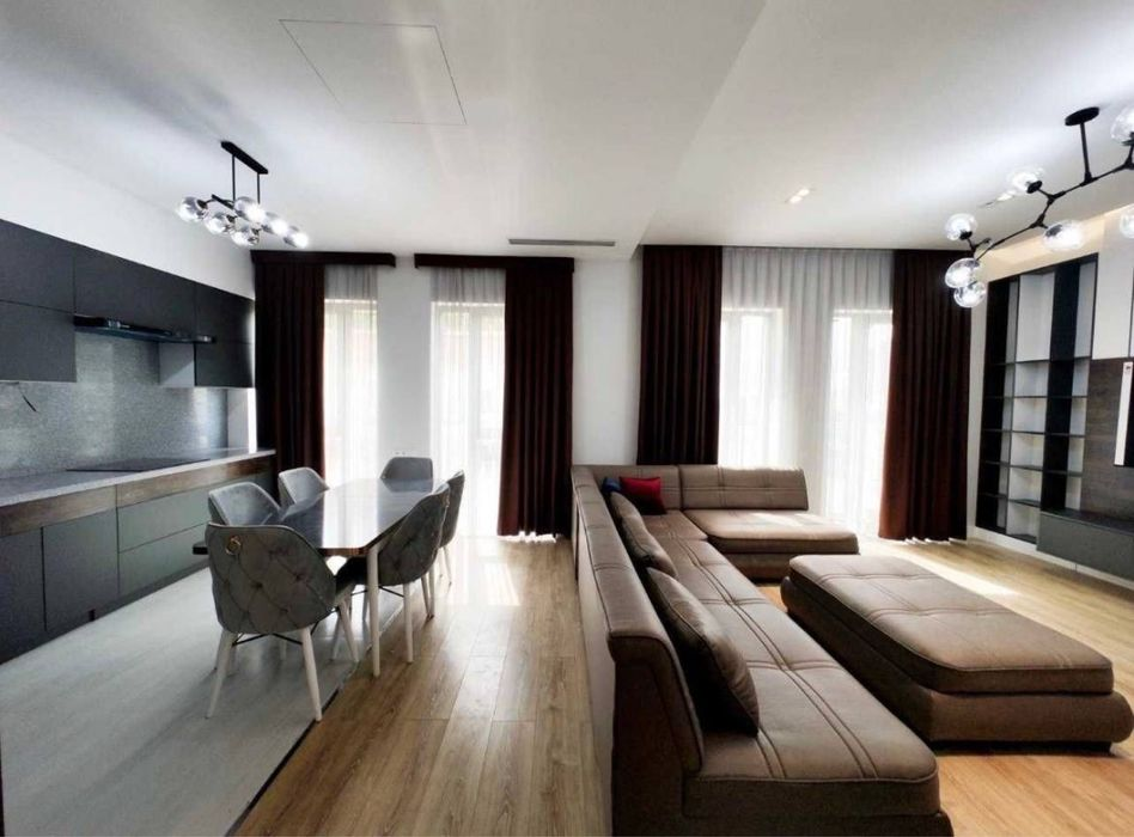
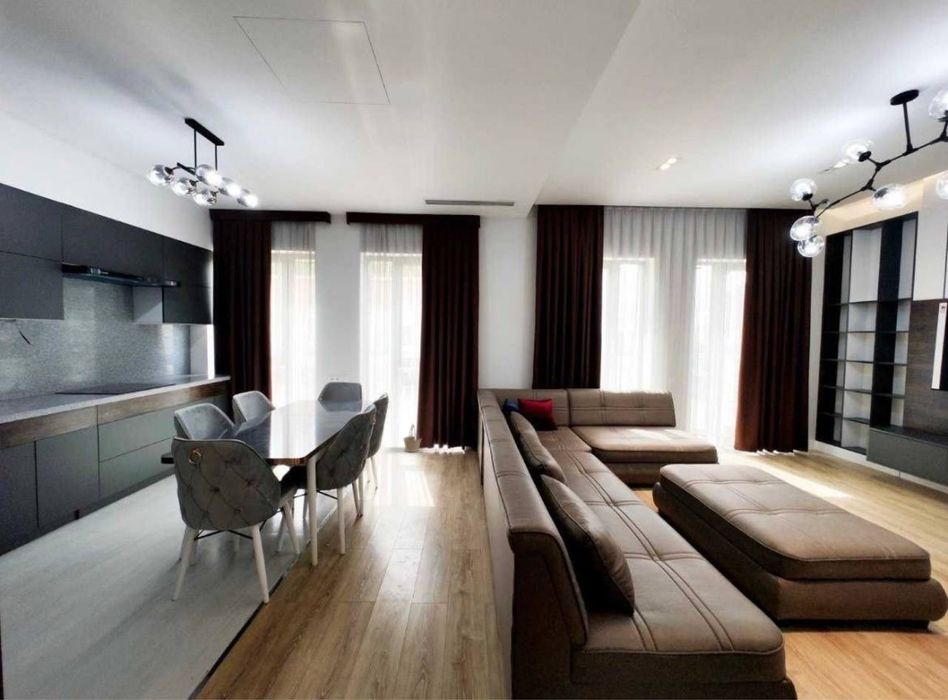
+ basket [402,423,422,453]
